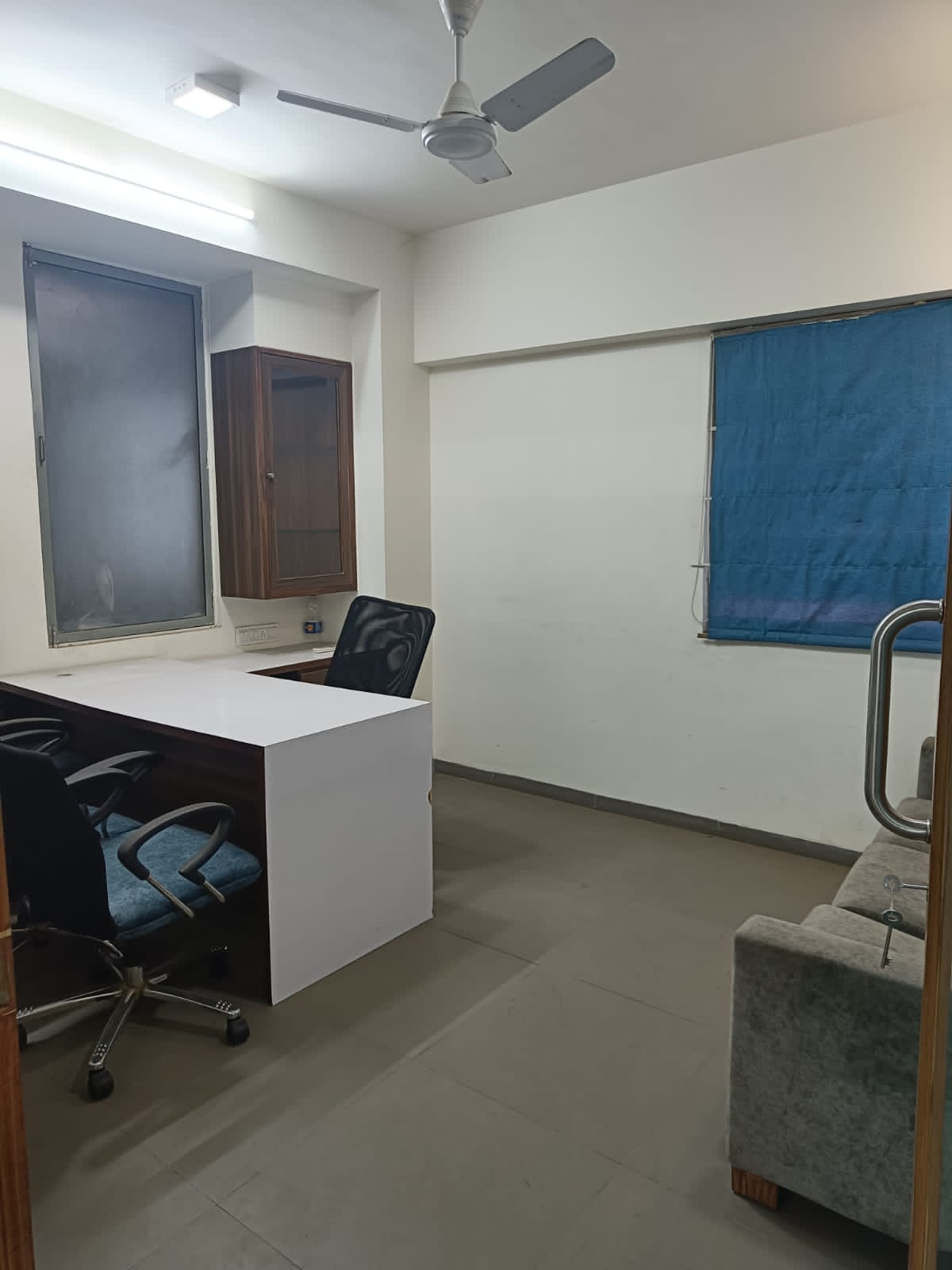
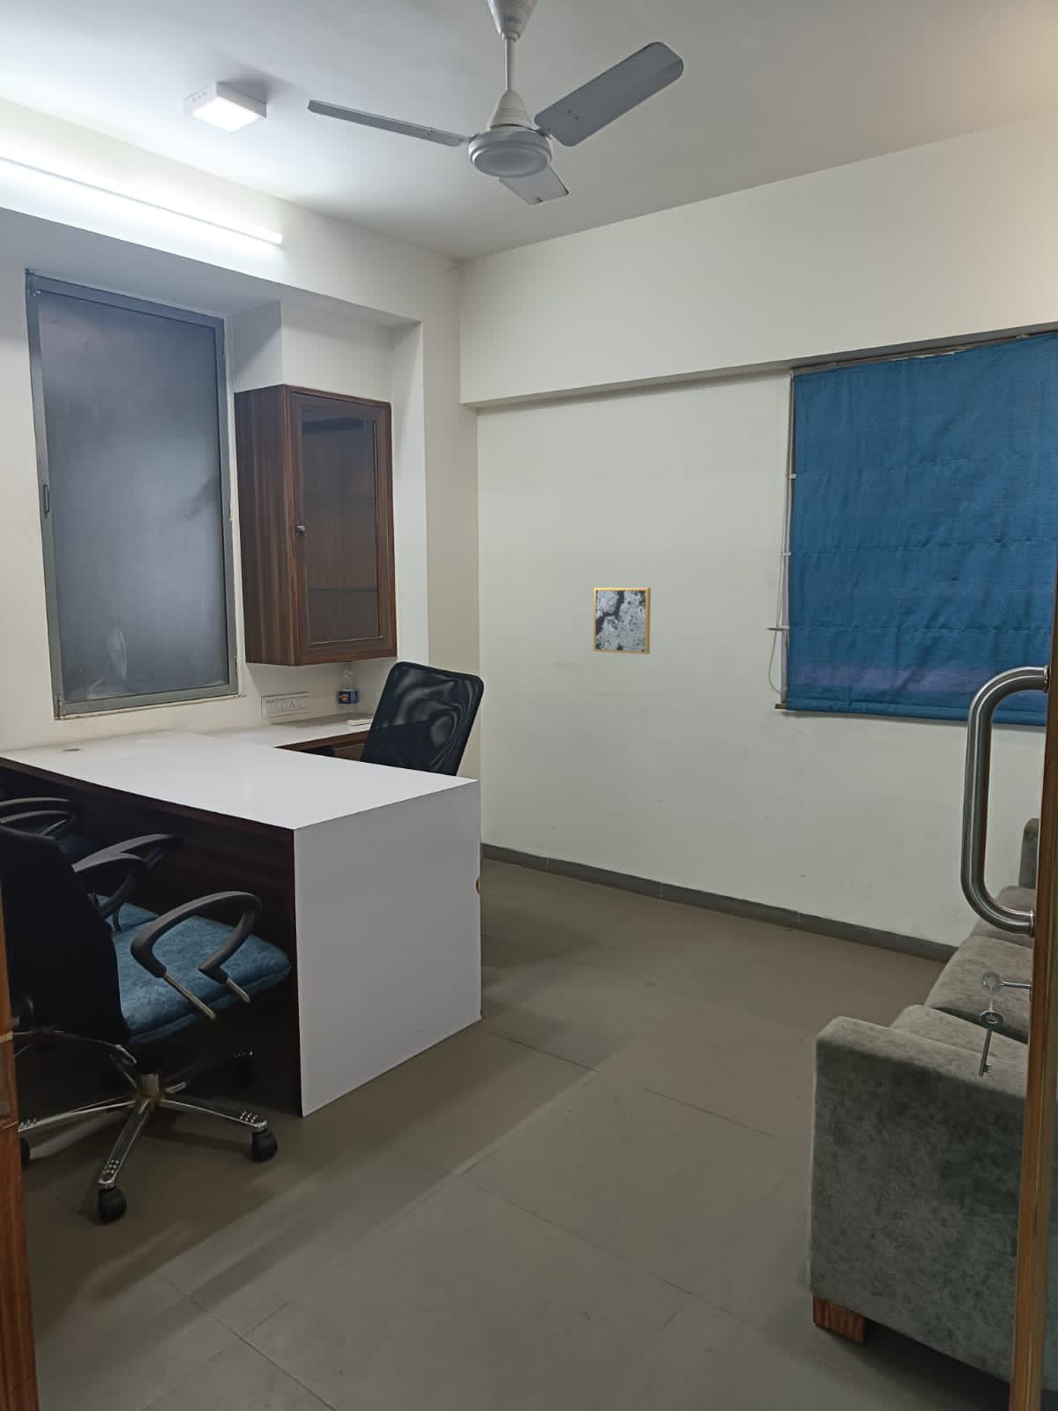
+ wall art [592,588,651,656]
